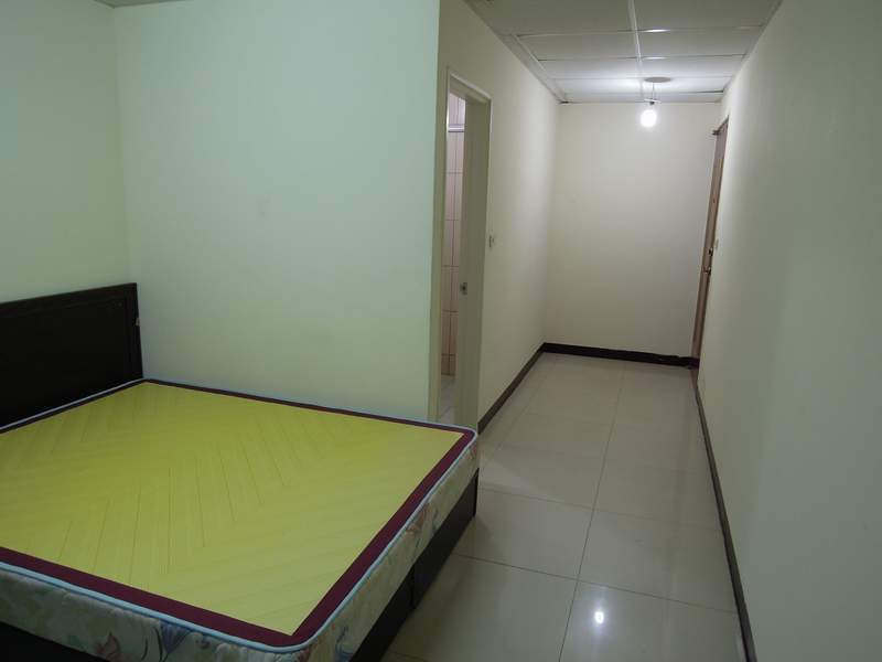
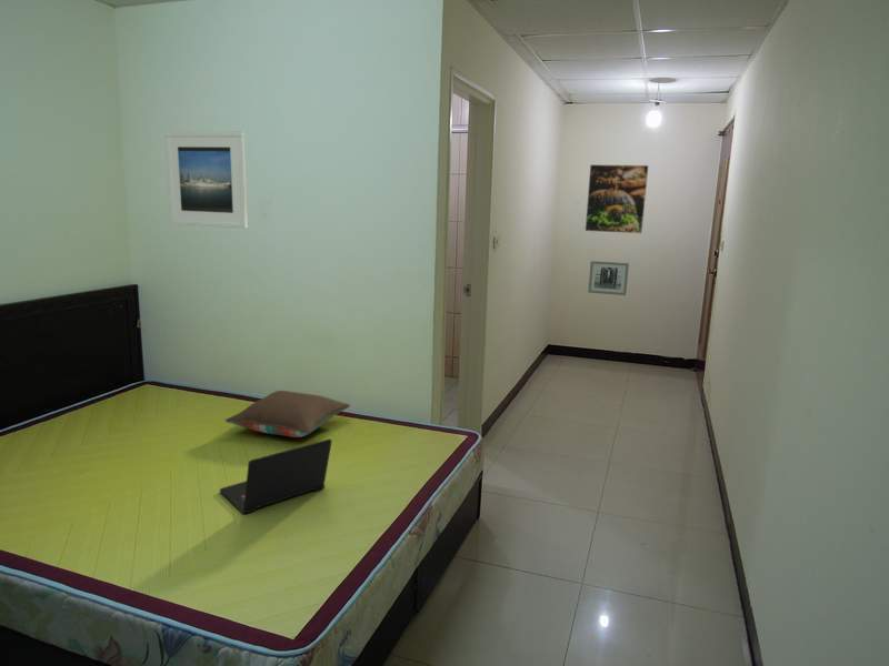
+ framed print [585,163,650,234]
+ laptop [219,438,332,515]
+ wall art [587,260,630,296]
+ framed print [163,131,249,230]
+ pillow [223,390,351,438]
